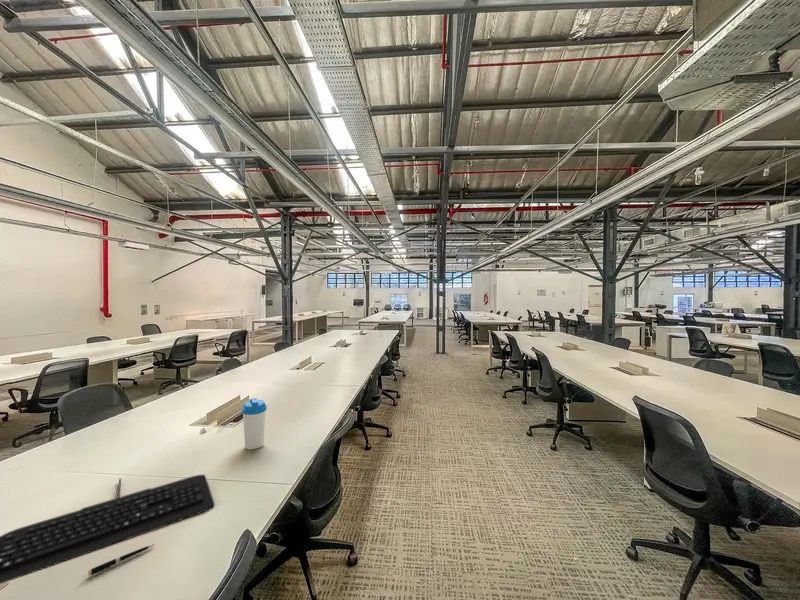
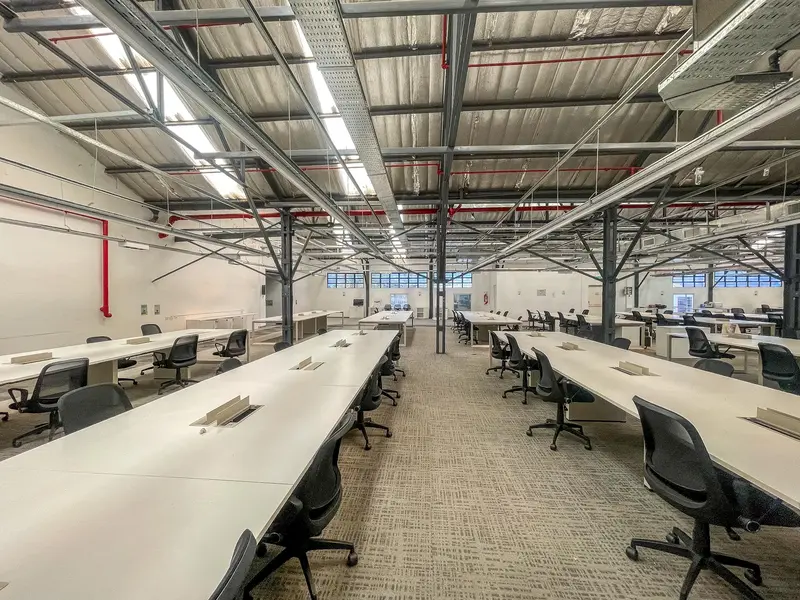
- keyboard [0,474,215,585]
- water bottle [241,397,268,451]
- pen [87,543,156,577]
